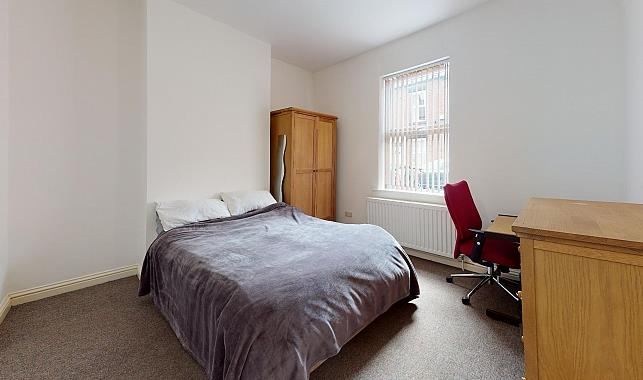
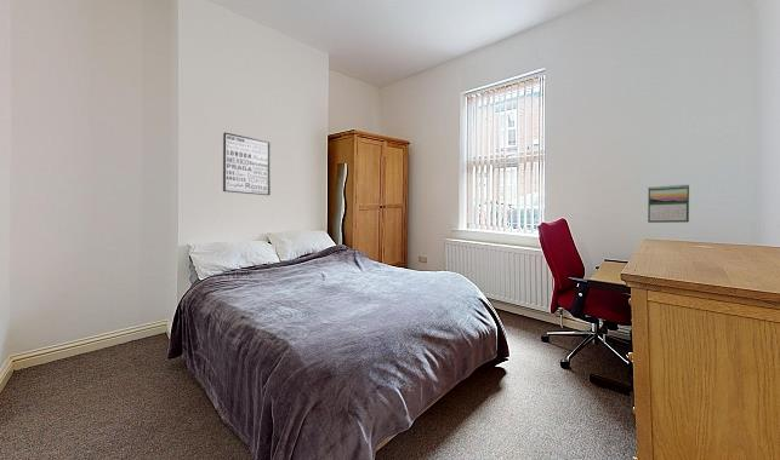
+ calendar [647,183,690,224]
+ wall art [222,131,272,196]
